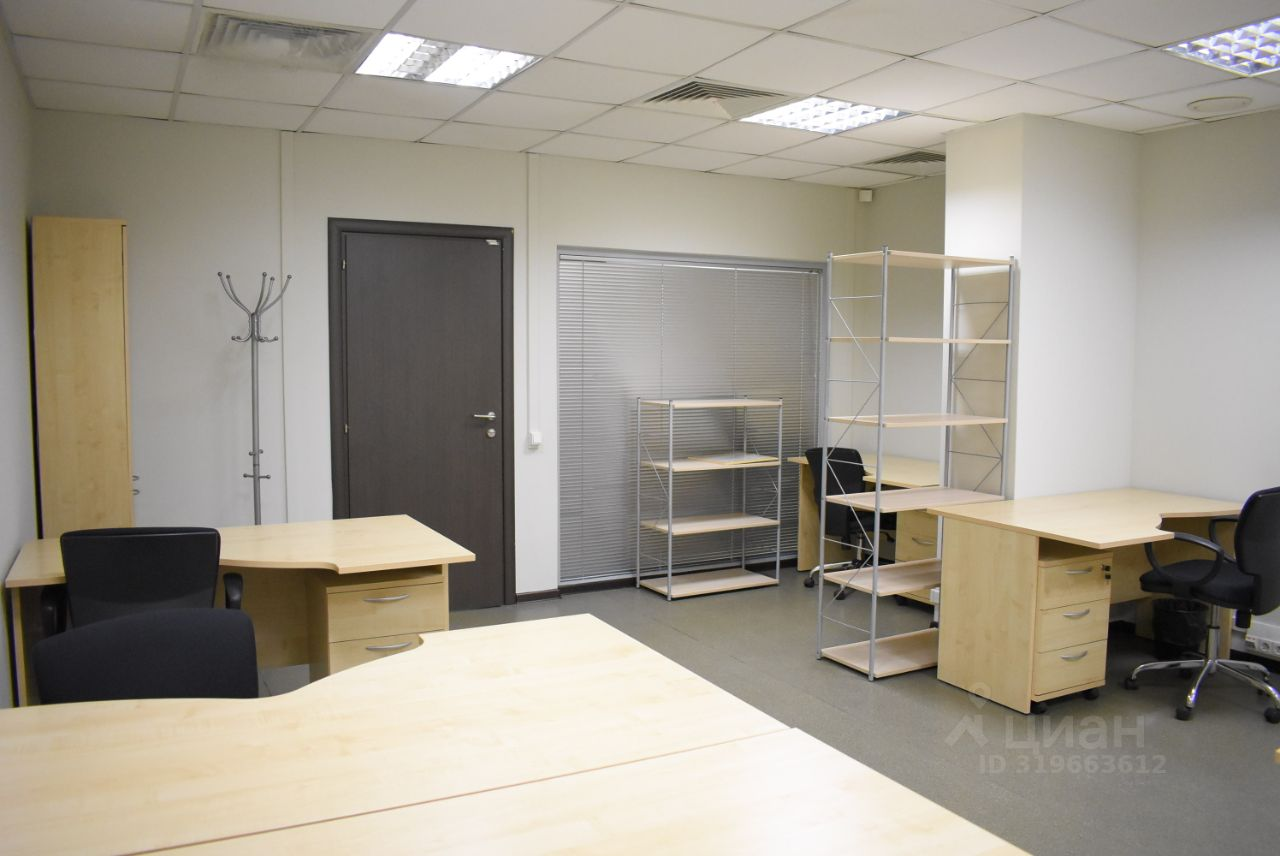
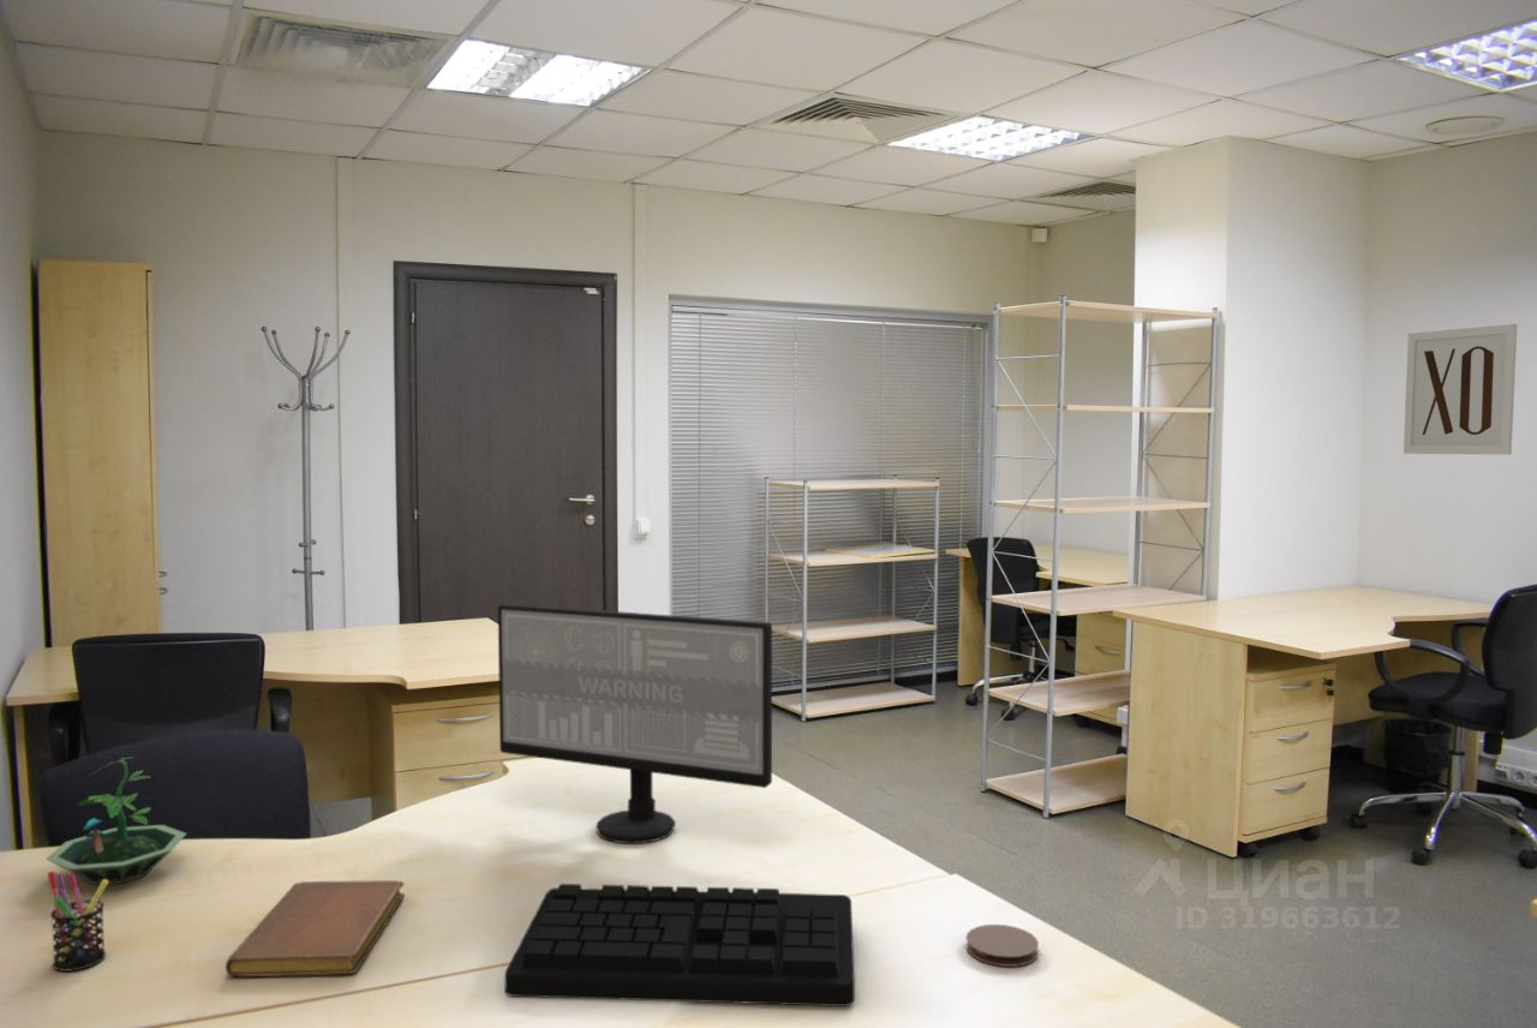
+ computer monitor [497,603,773,844]
+ notebook [225,879,406,978]
+ pen holder [47,869,108,973]
+ wall art [1403,323,1519,456]
+ coaster [965,924,1040,968]
+ keyboard [503,883,856,1008]
+ terrarium [44,755,187,886]
